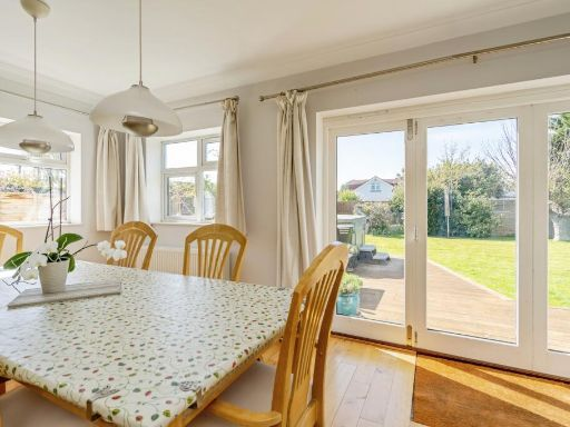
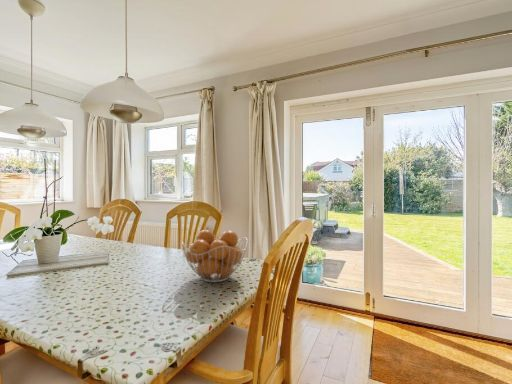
+ fruit basket [181,229,249,283]
